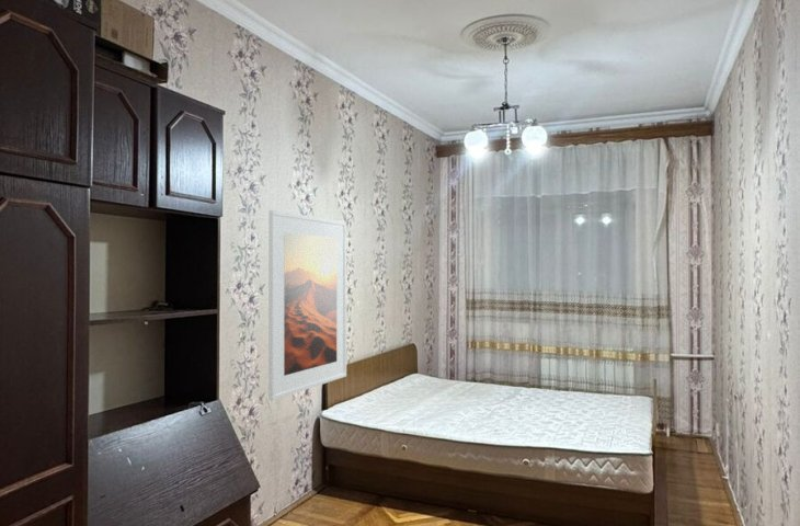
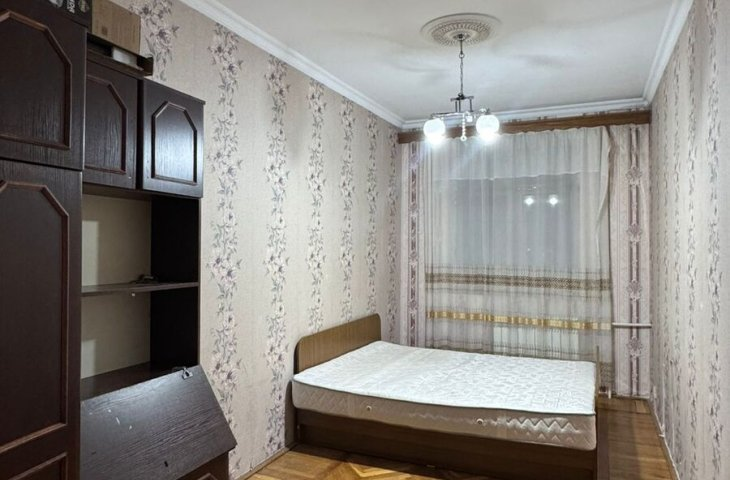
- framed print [267,209,347,401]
